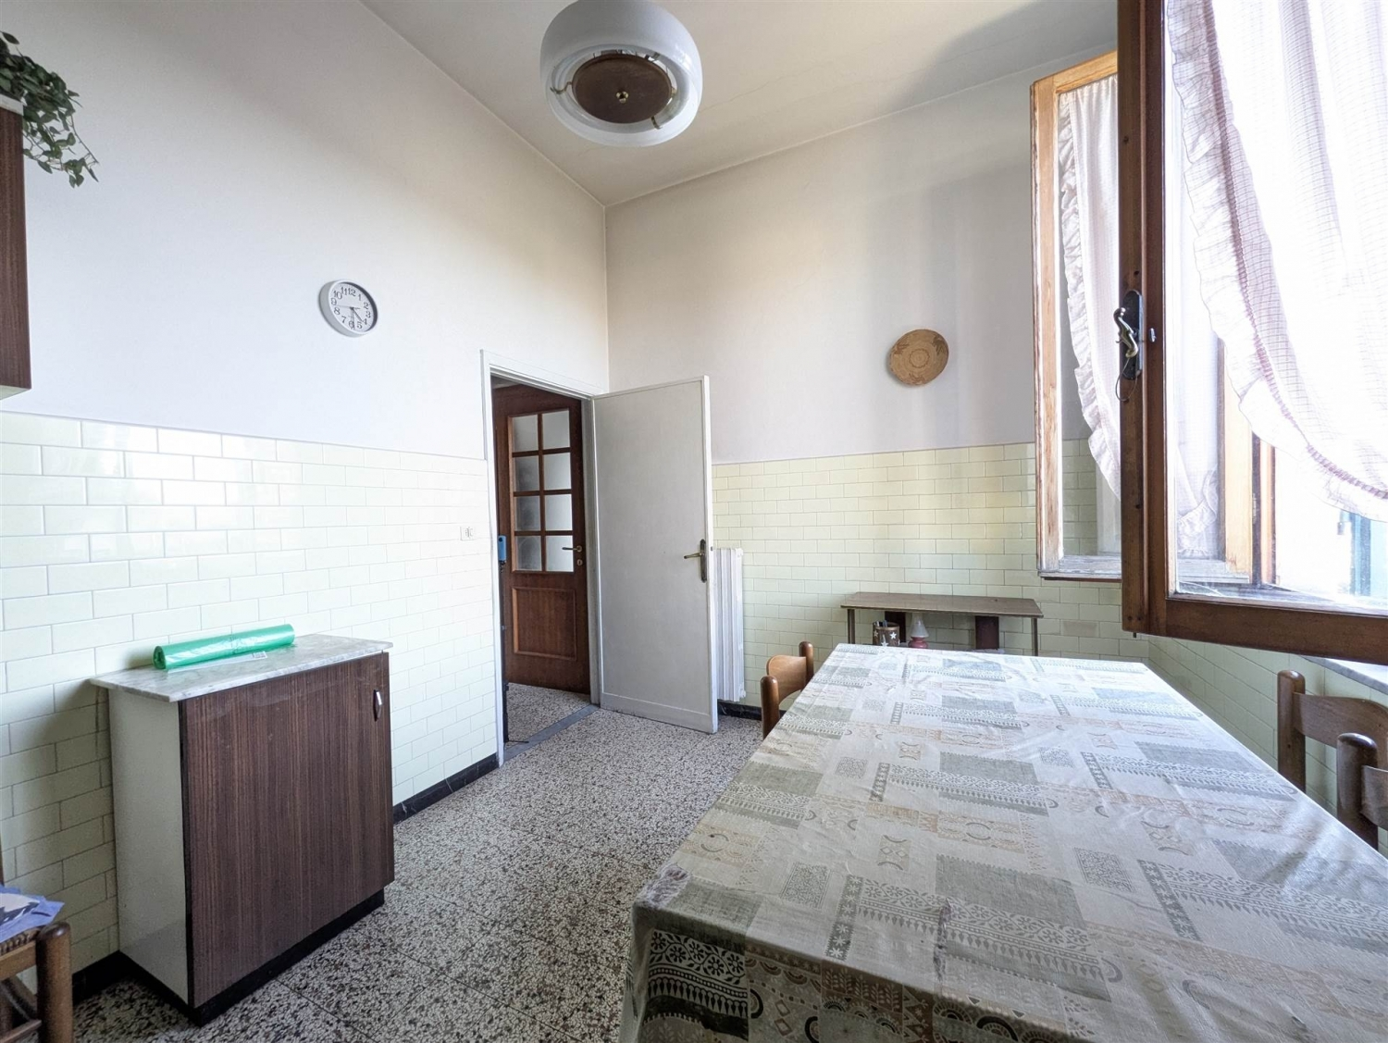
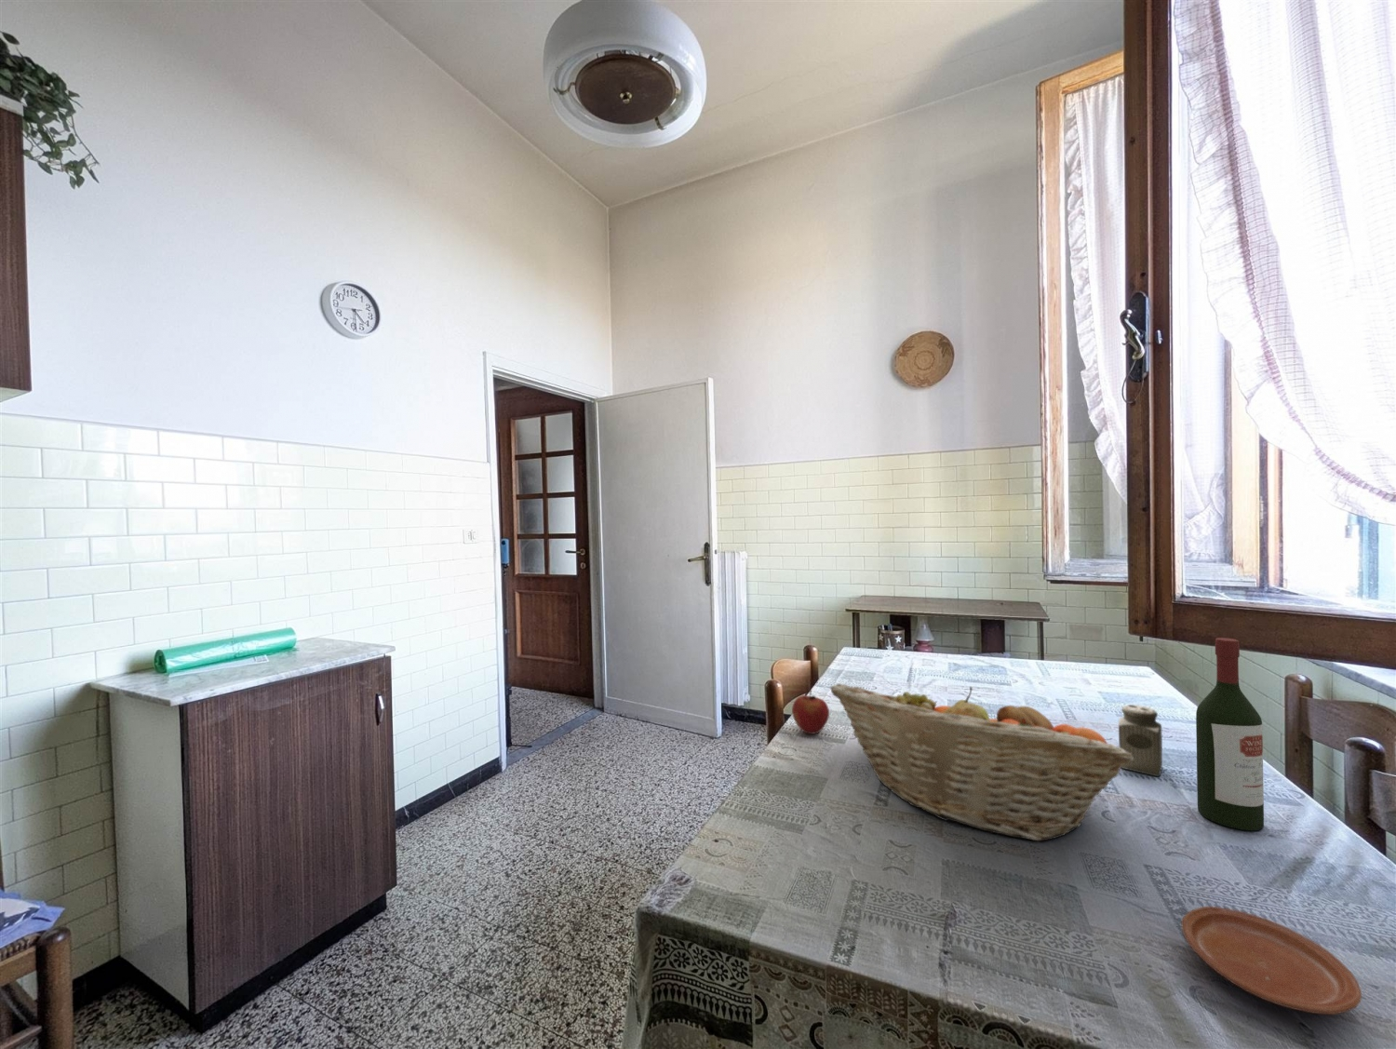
+ plate [1181,906,1363,1016]
+ apple [791,689,830,735]
+ salt shaker [1117,704,1164,777]
+ fruit basket [830,682,1134,842]
+ wine bottle [1195,637,1265,831]
